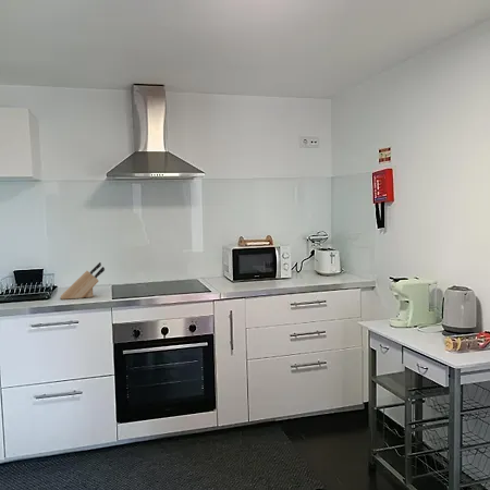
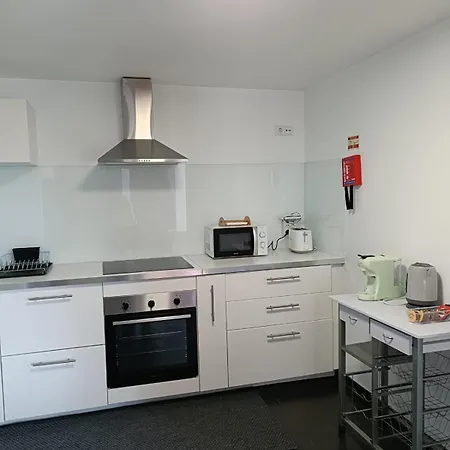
- knife block [60,261,106,301]
